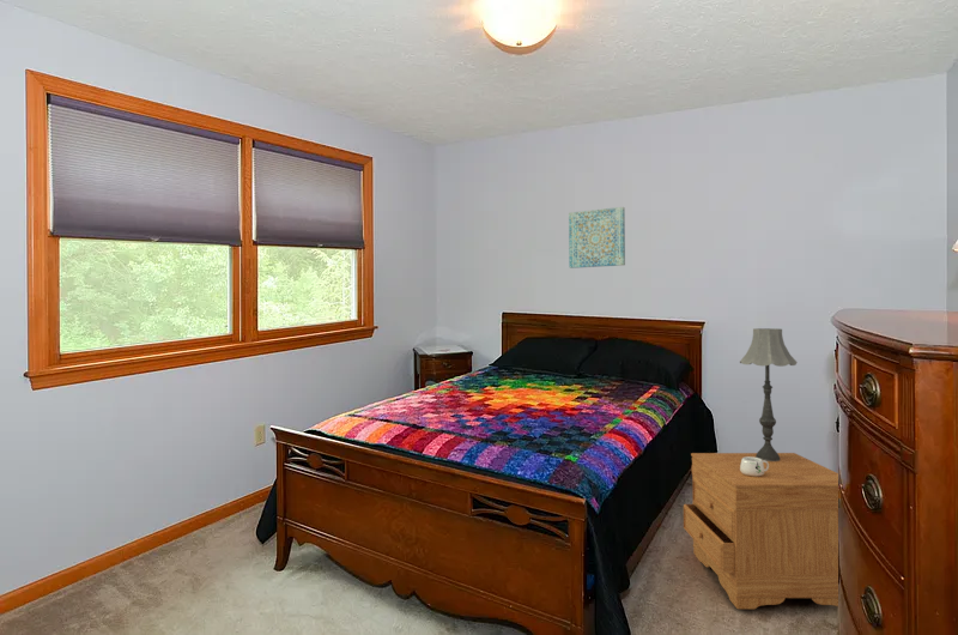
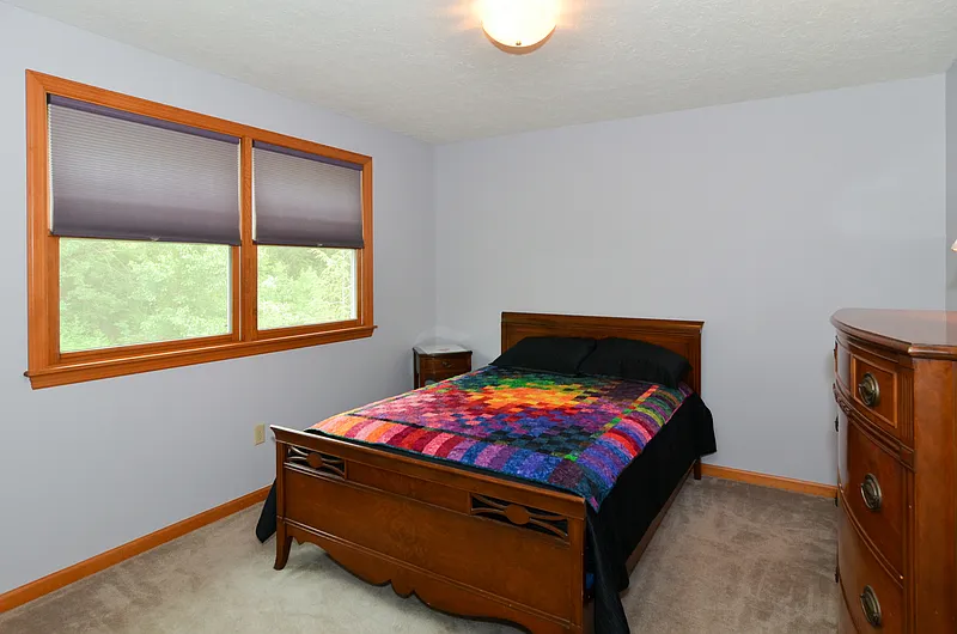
- mug [740,456,769,477]
- wall art [568,206,626,270]
- table lamp [739,327,798,461]
- nightstand [683,452,839,610]
